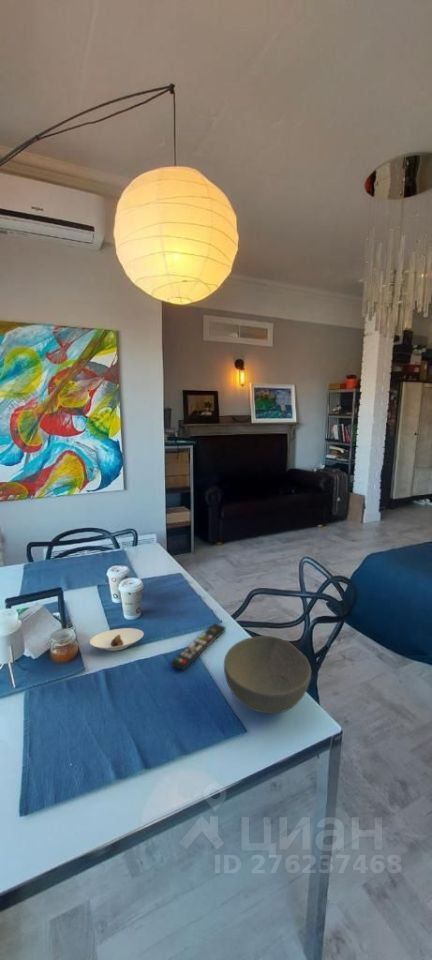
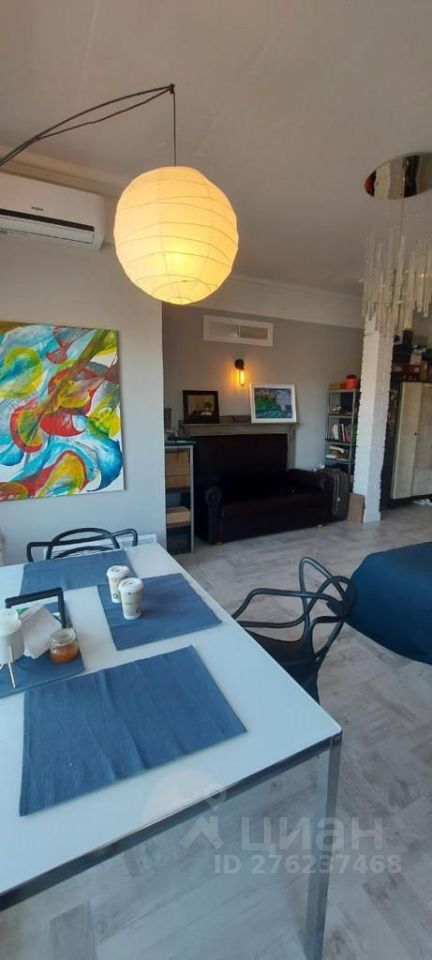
- remote control [170,622,227,671]
- bowl [223,635,312,714]
- saucer [89,627,145,652]
